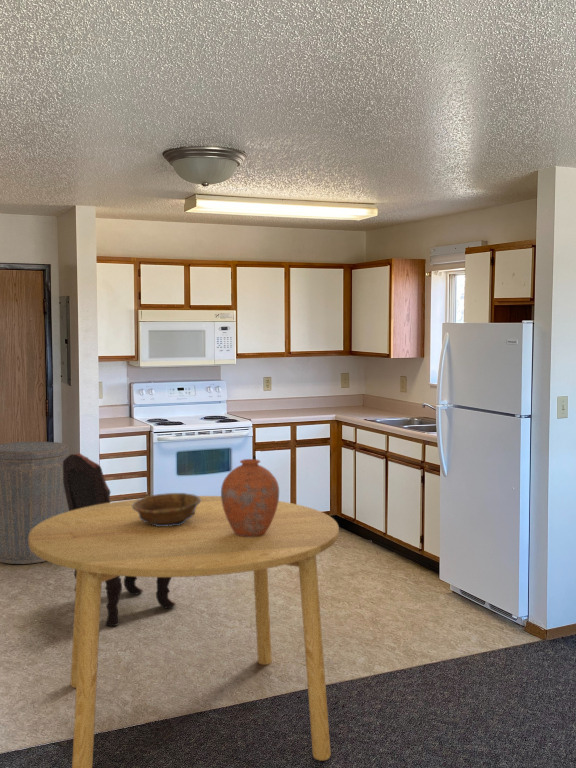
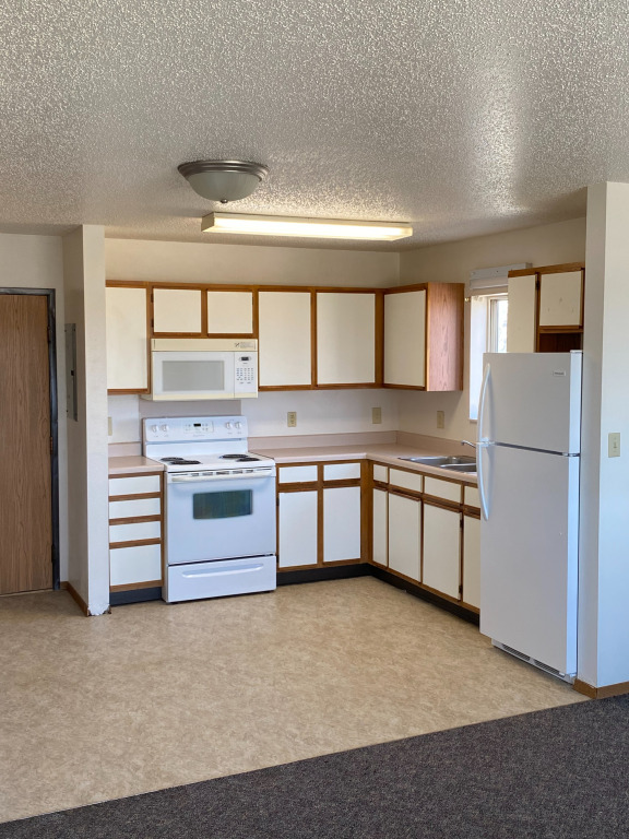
- trash can [0,441,70,565]
- dining table [28,495,340,768]
- decorative bowl [132,492,201,526]
- vase [220,458,280,537]
- dining chair [63,452,177,627]
